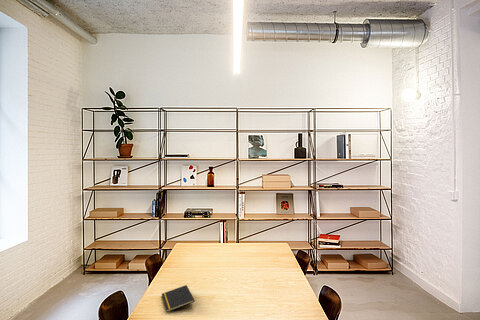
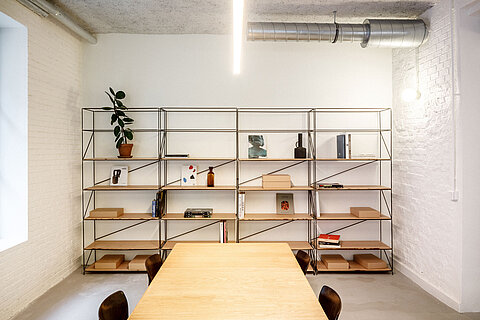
- notepad [161,284,196,313]
